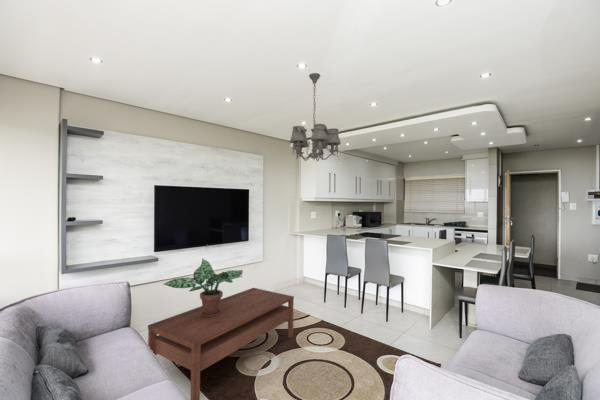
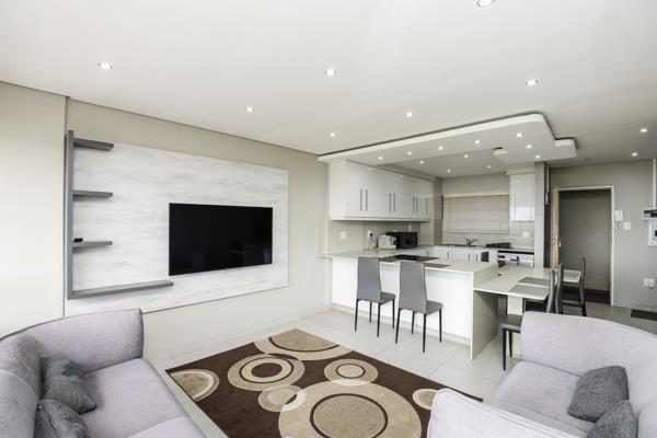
- chandelier [289,72,342,162]
- coffee table [147,287,295,400]
- potted plant [163,257,244,317]
